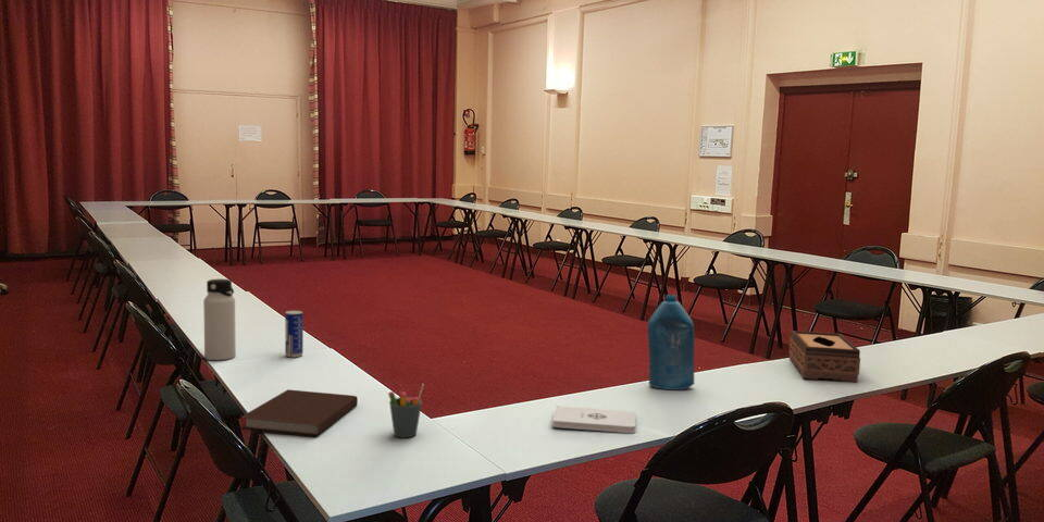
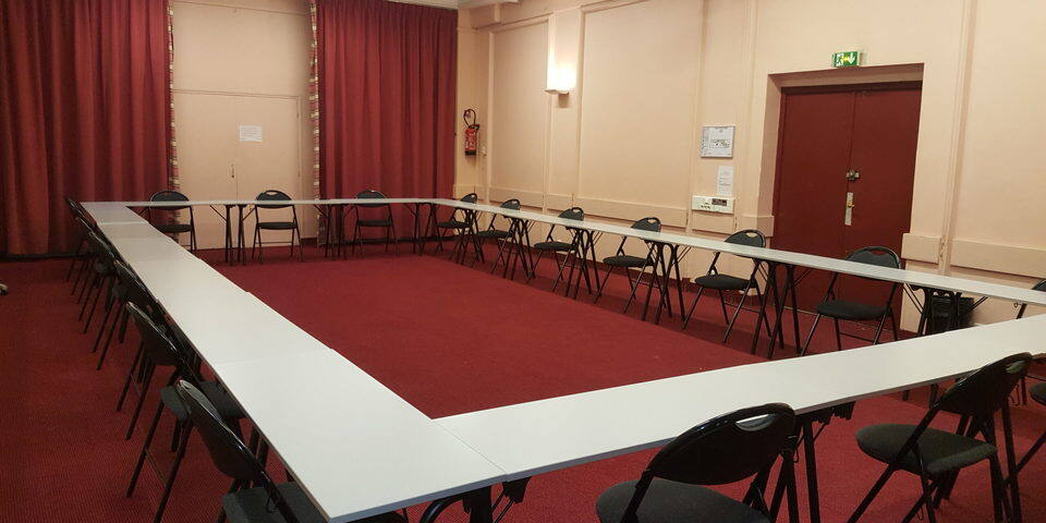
- bottle [647,294,696,390]
- notepad [551,405,636,434]
- notebook [239,388,359,437]
- pen holder [387,383,425,439]
- tissue box [788,330,861,383]
- water bottle [202,278,237,361]
- beverage can [284,310,304,358]
